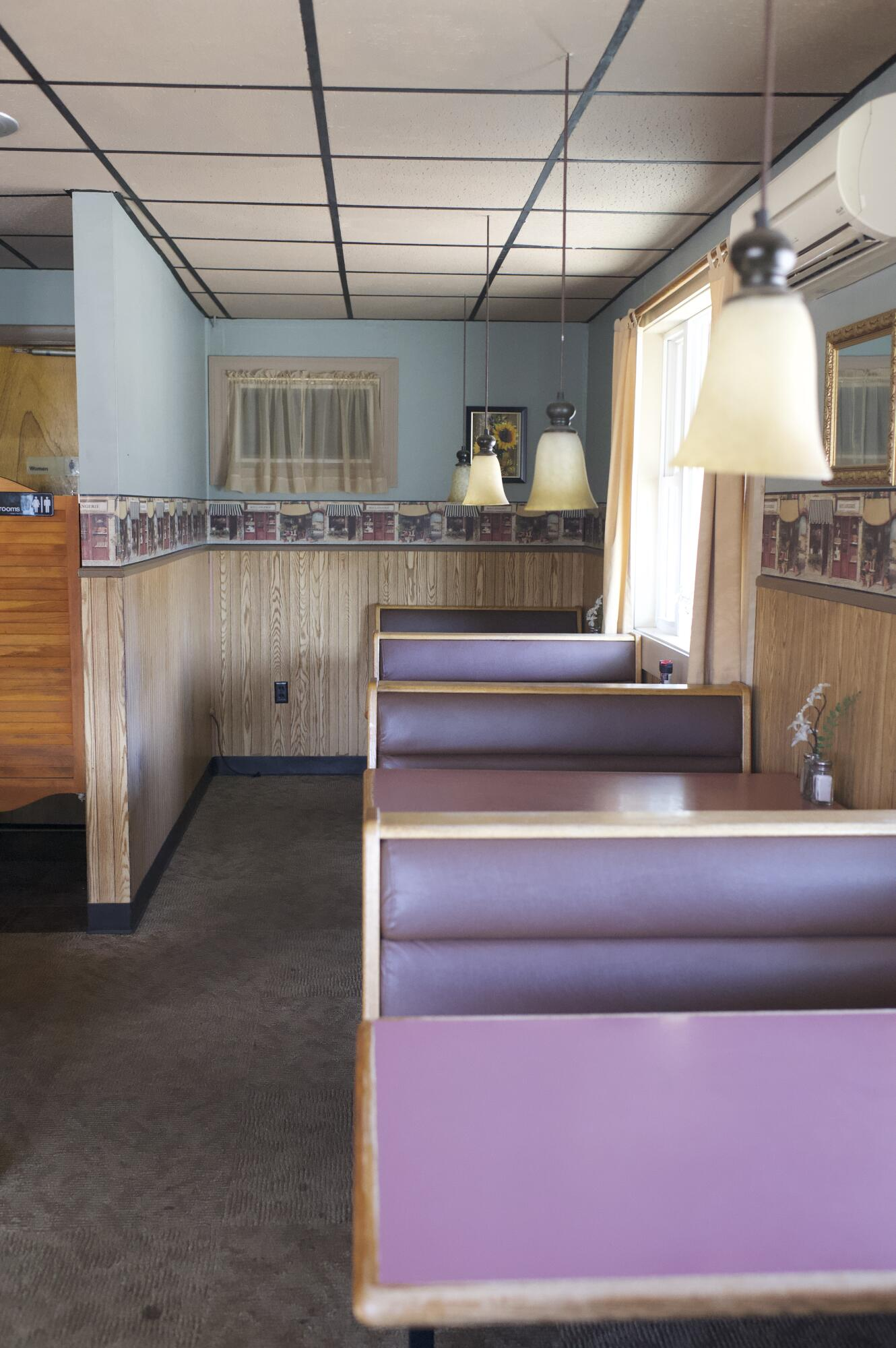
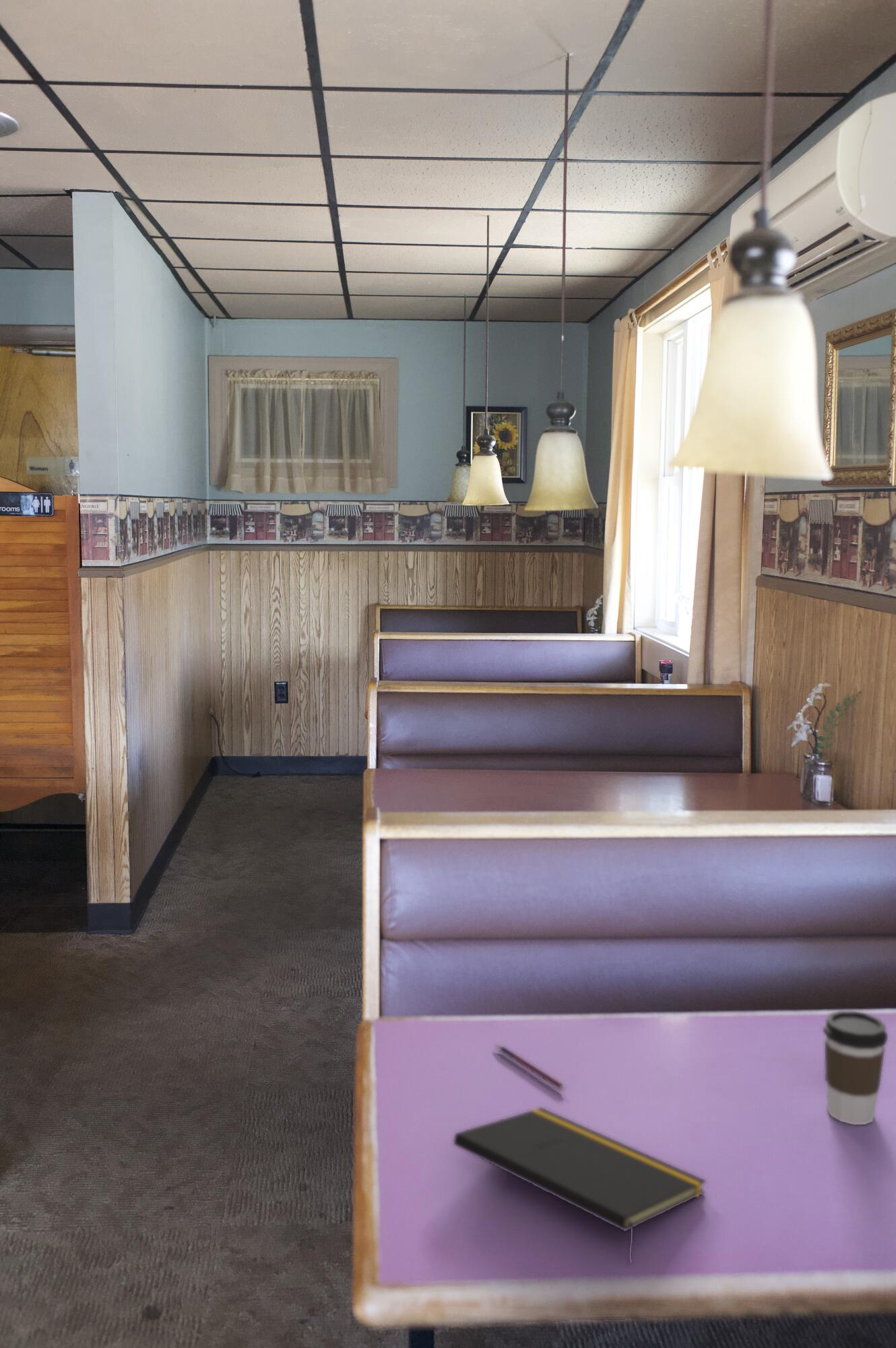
+ coffee cup [823,1010,889,1126]
+ pen [494,1043,565,1091]
+ notepad [453,1107,707,1264]
